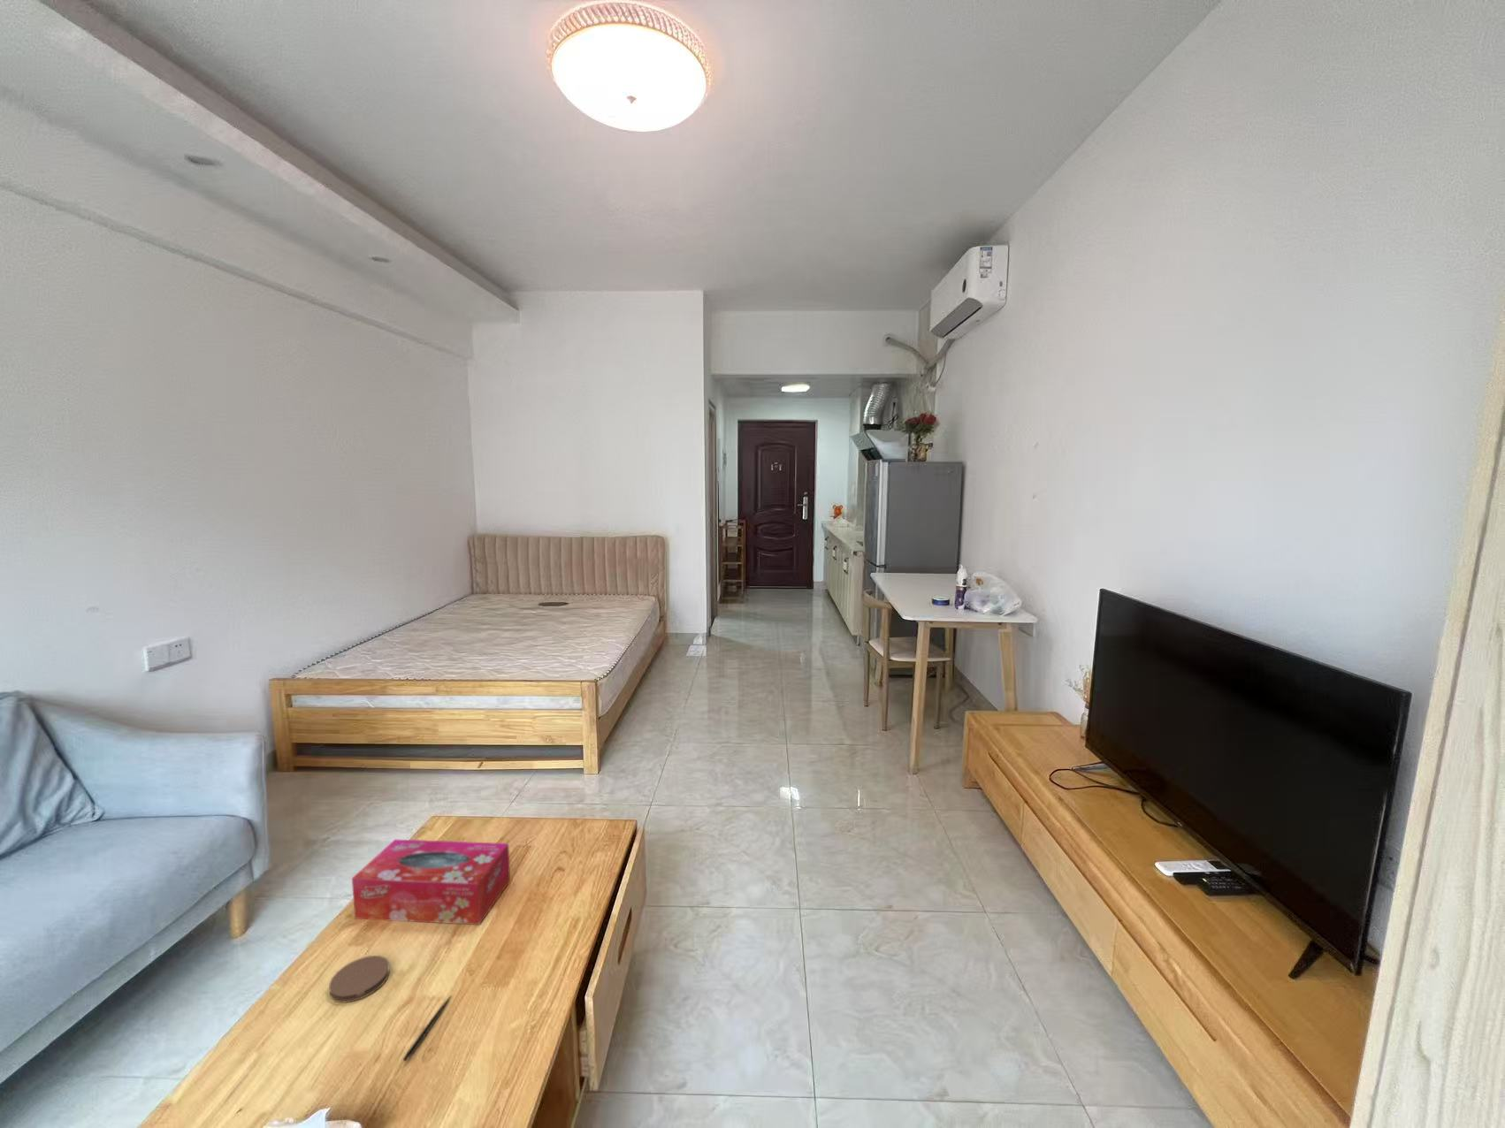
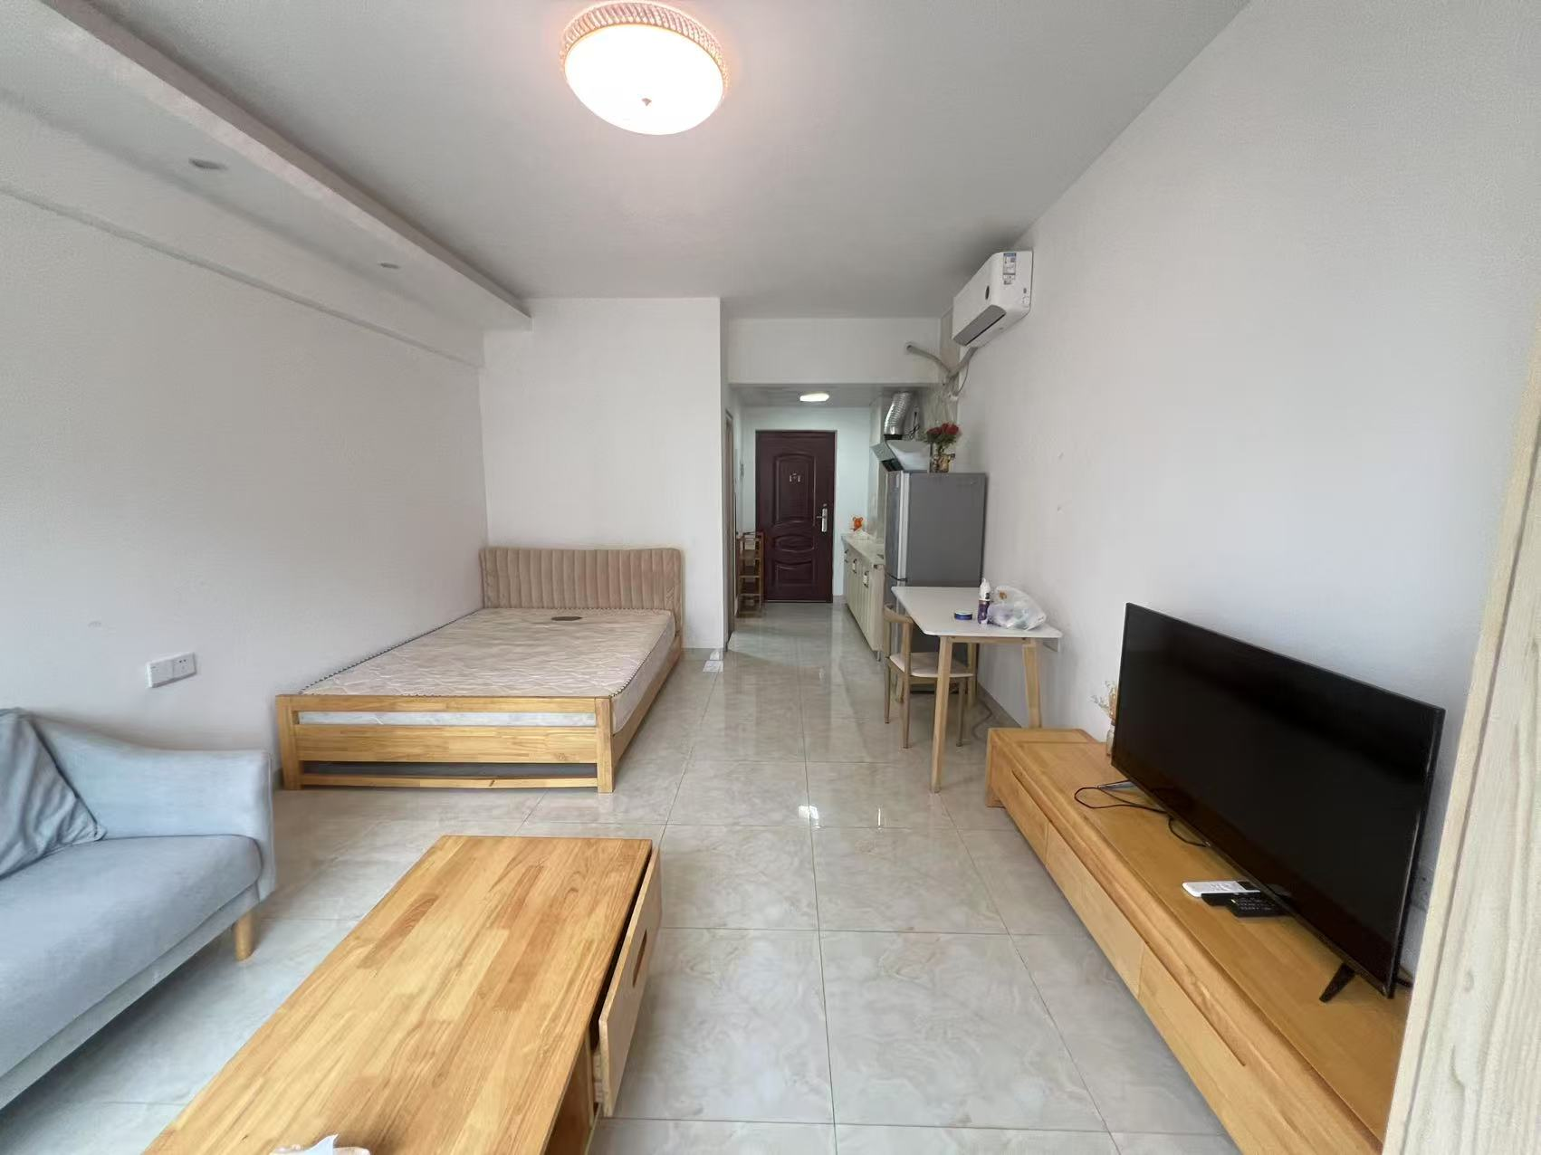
- coaster [328,955,391,1004]
- tissue box [351,838,511,925]
- pen [403,994,451,1063]
